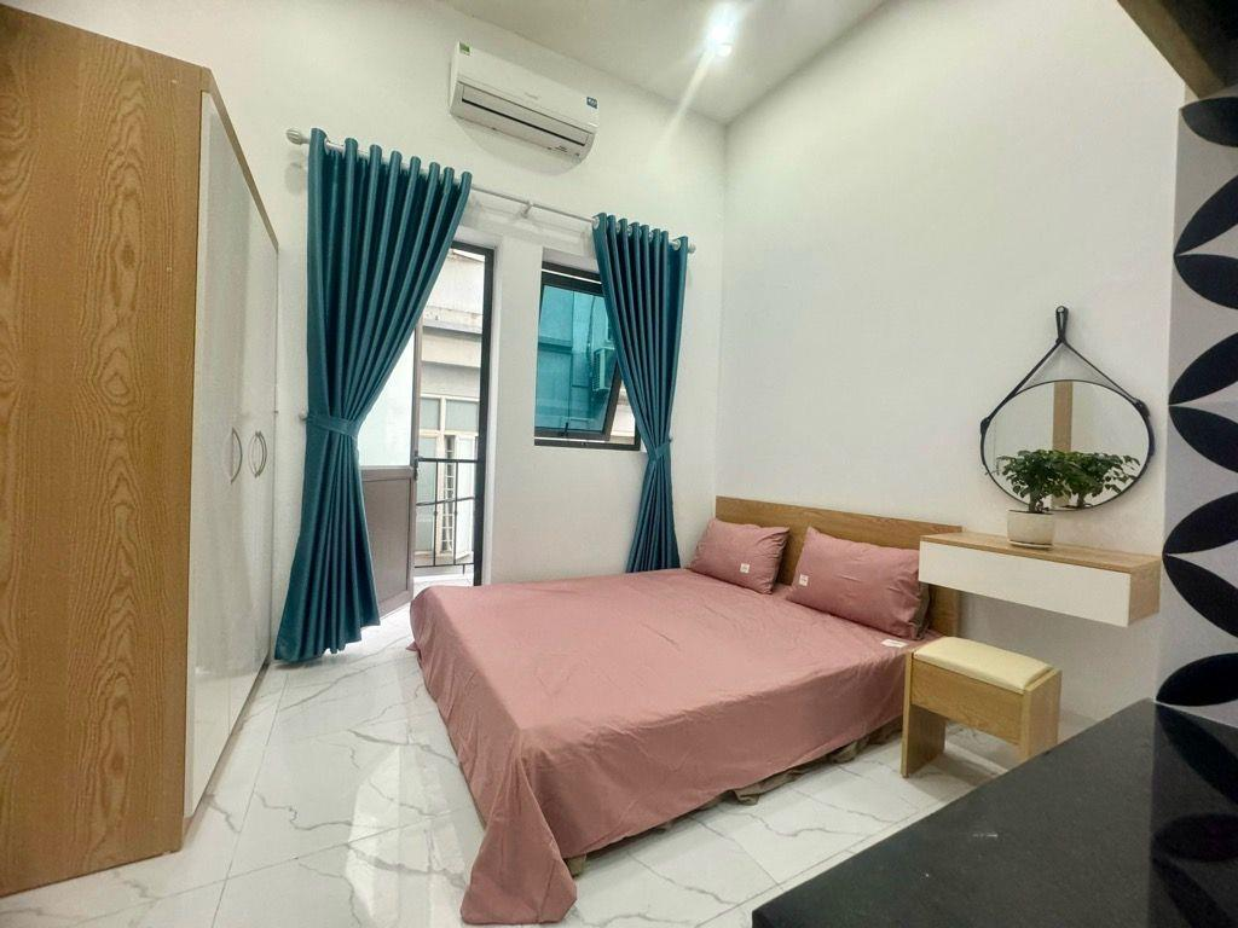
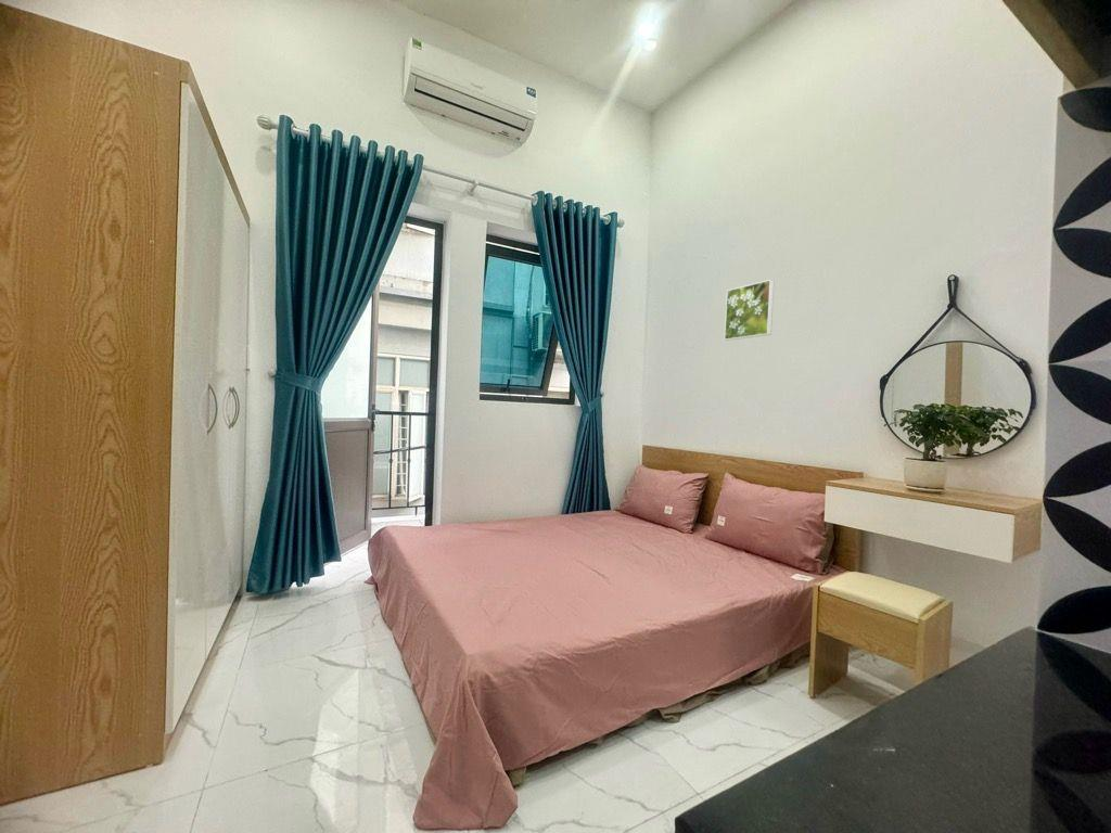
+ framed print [724,279,775,342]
